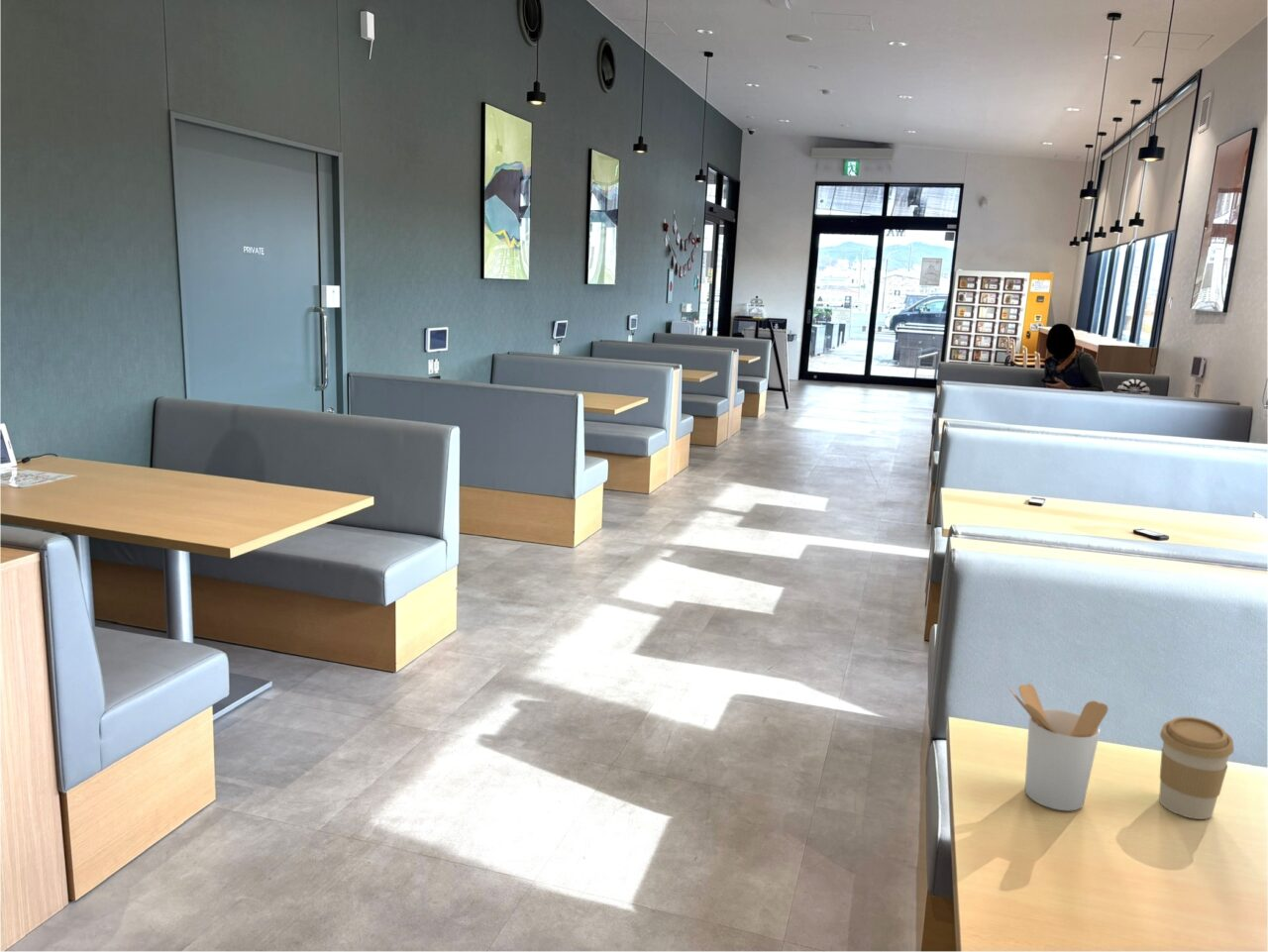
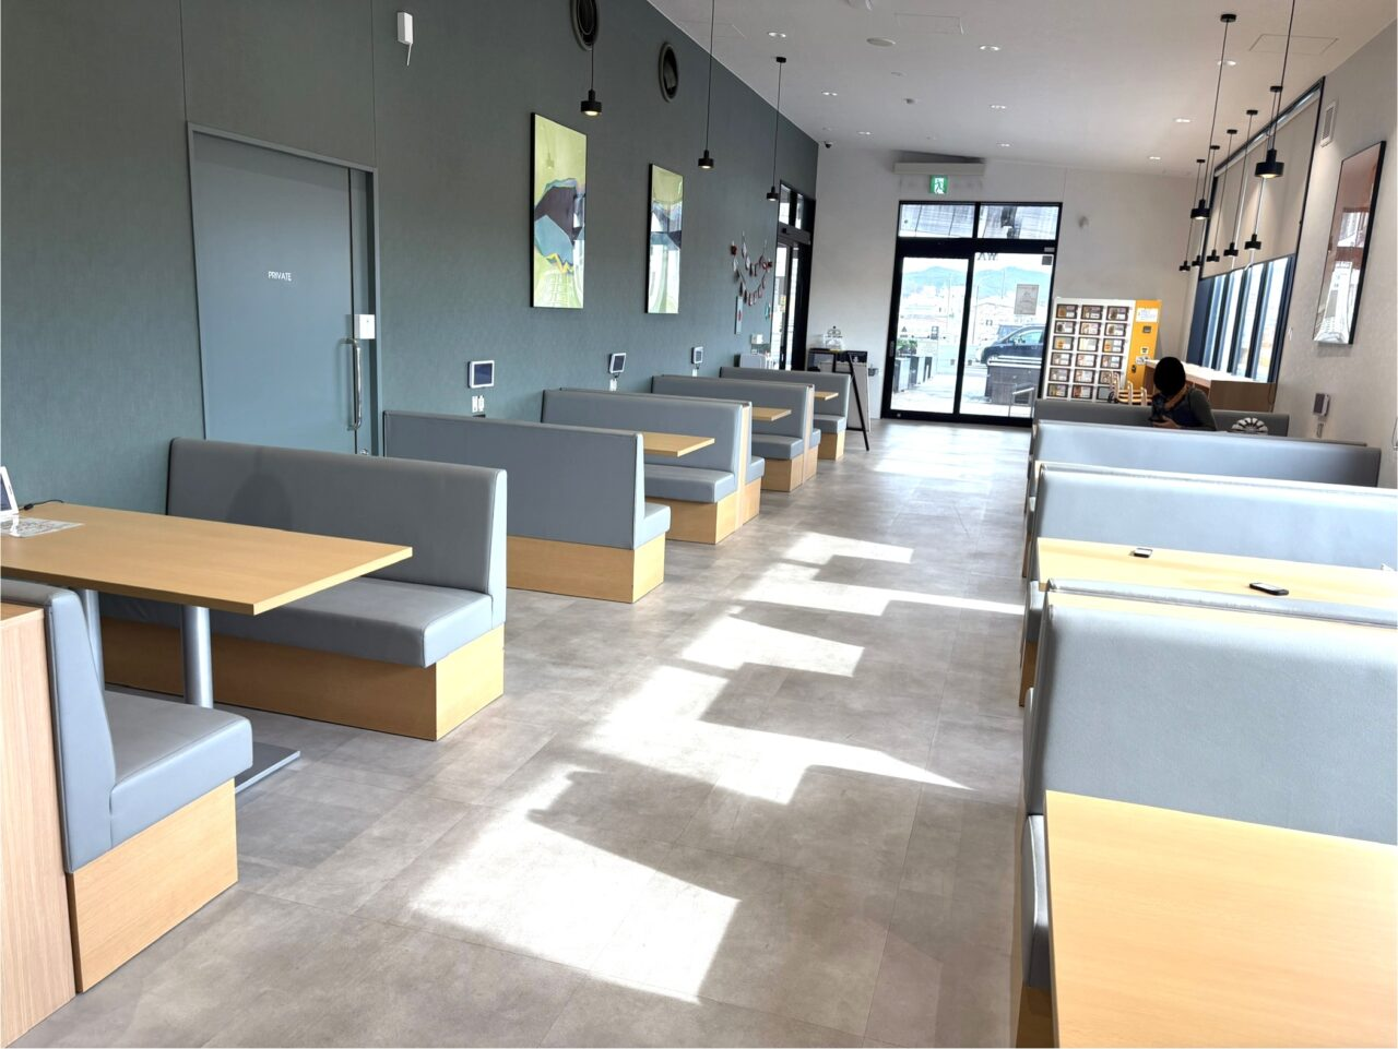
- coffee cup [1158,716,1235,820]
- utensil holder [1008,683,1109,812]
